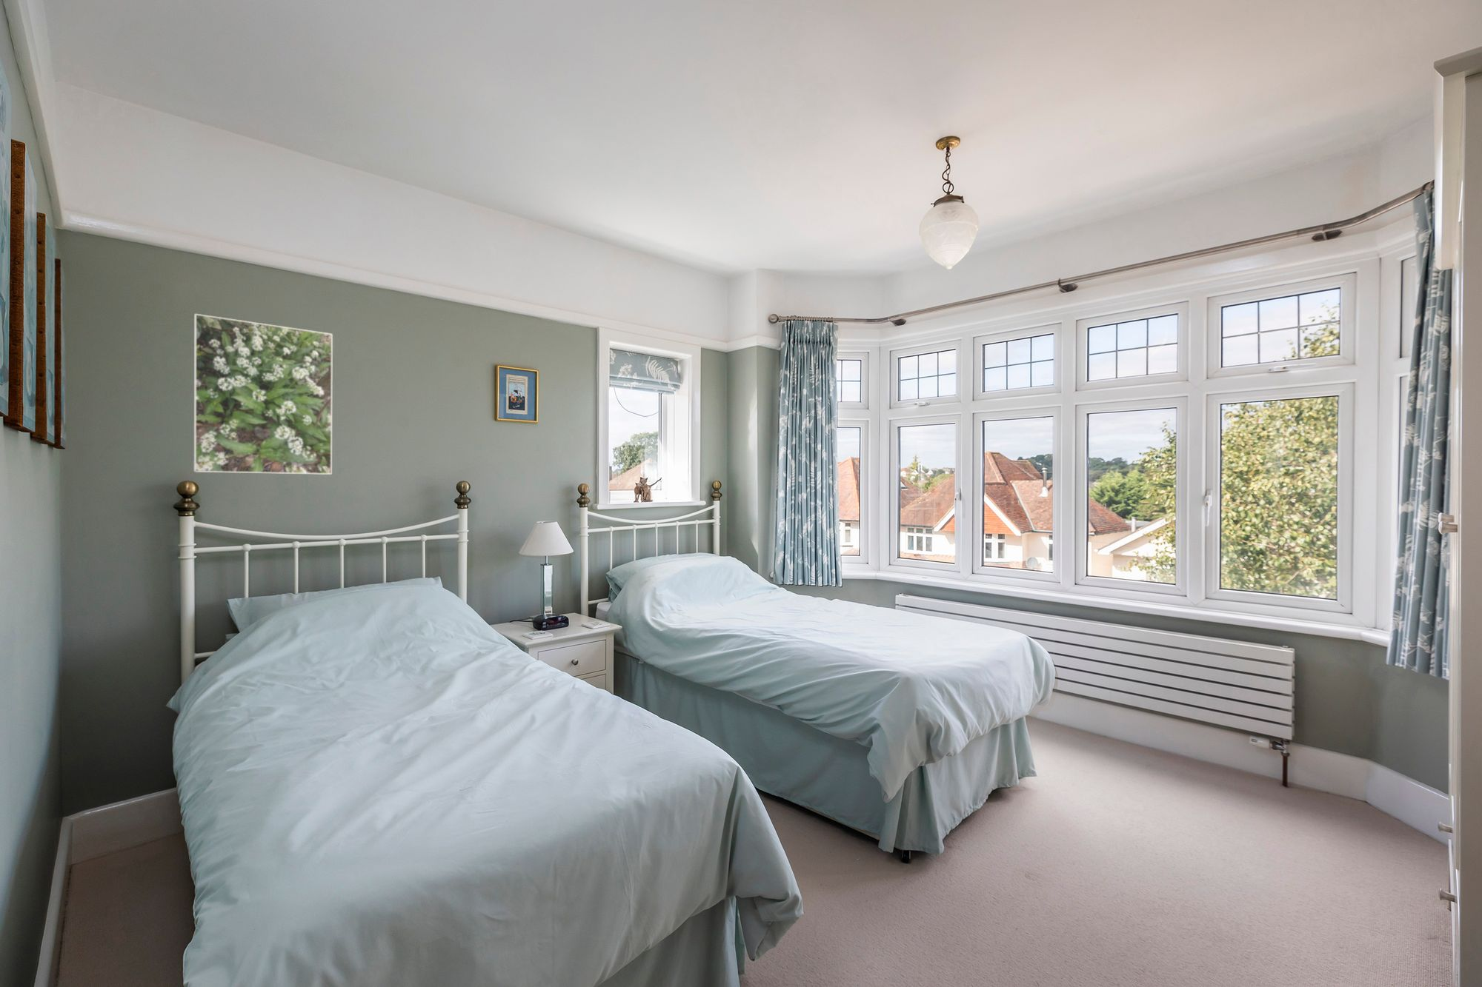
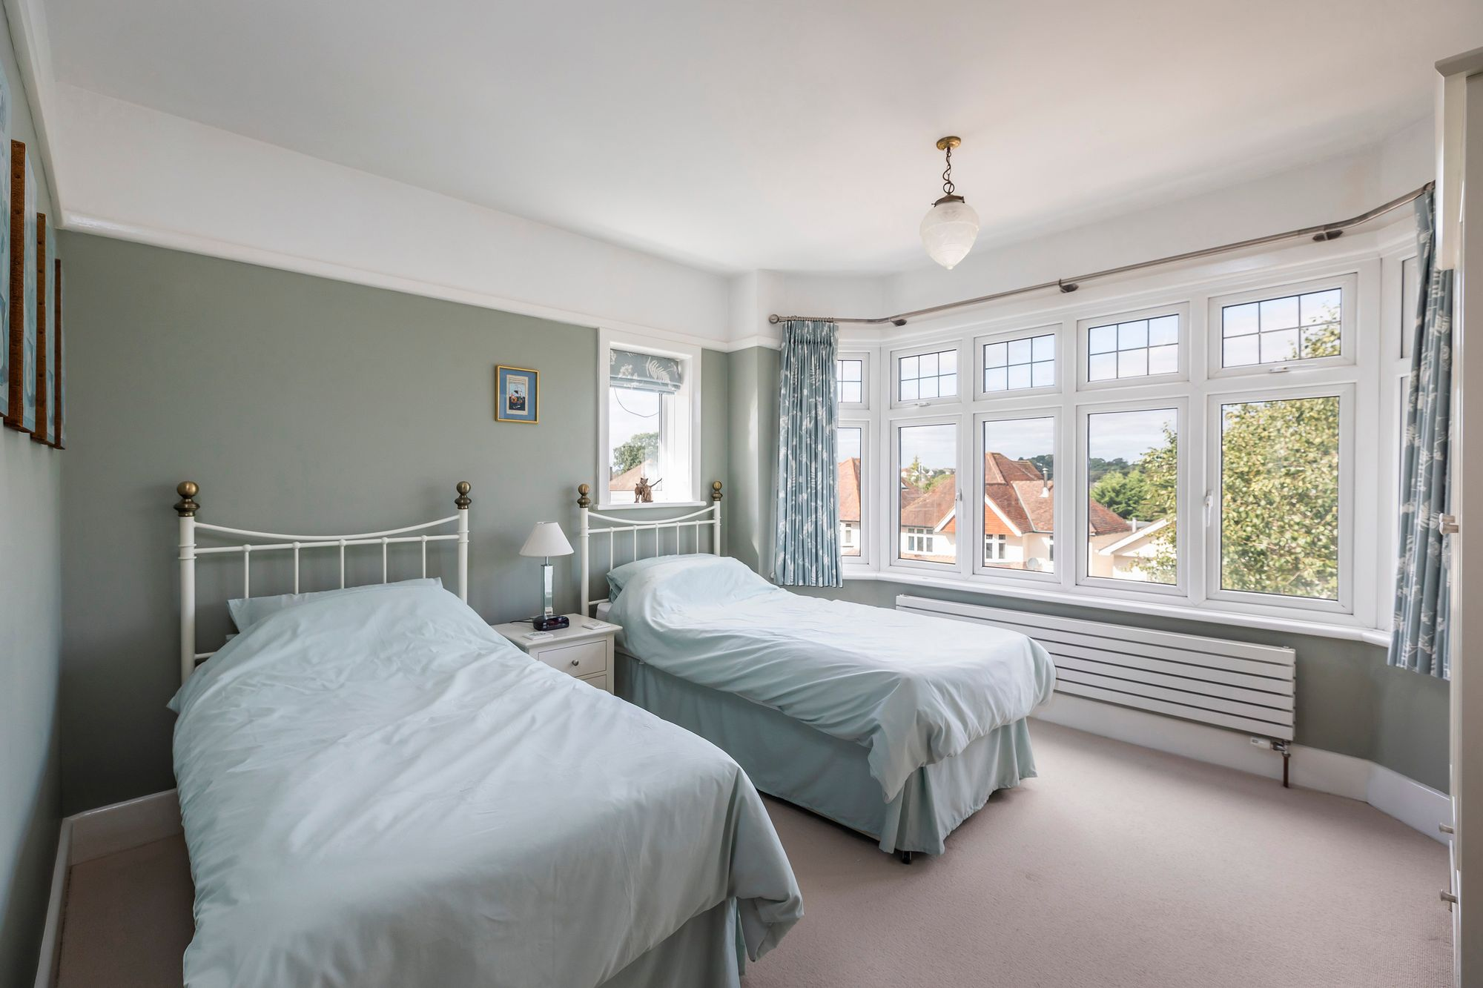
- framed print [193,313,334,476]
